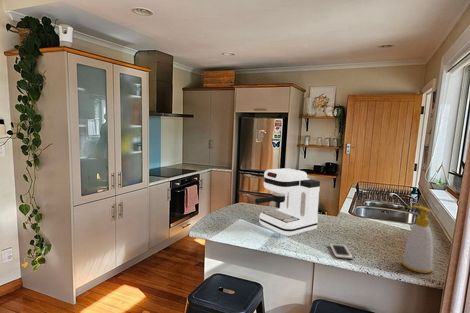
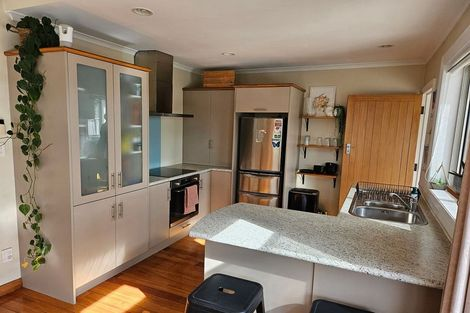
- coffee maker [254,167,321,237]
- cell phone [329,242,354,260]
- soap bottle [401,205,434,274]
